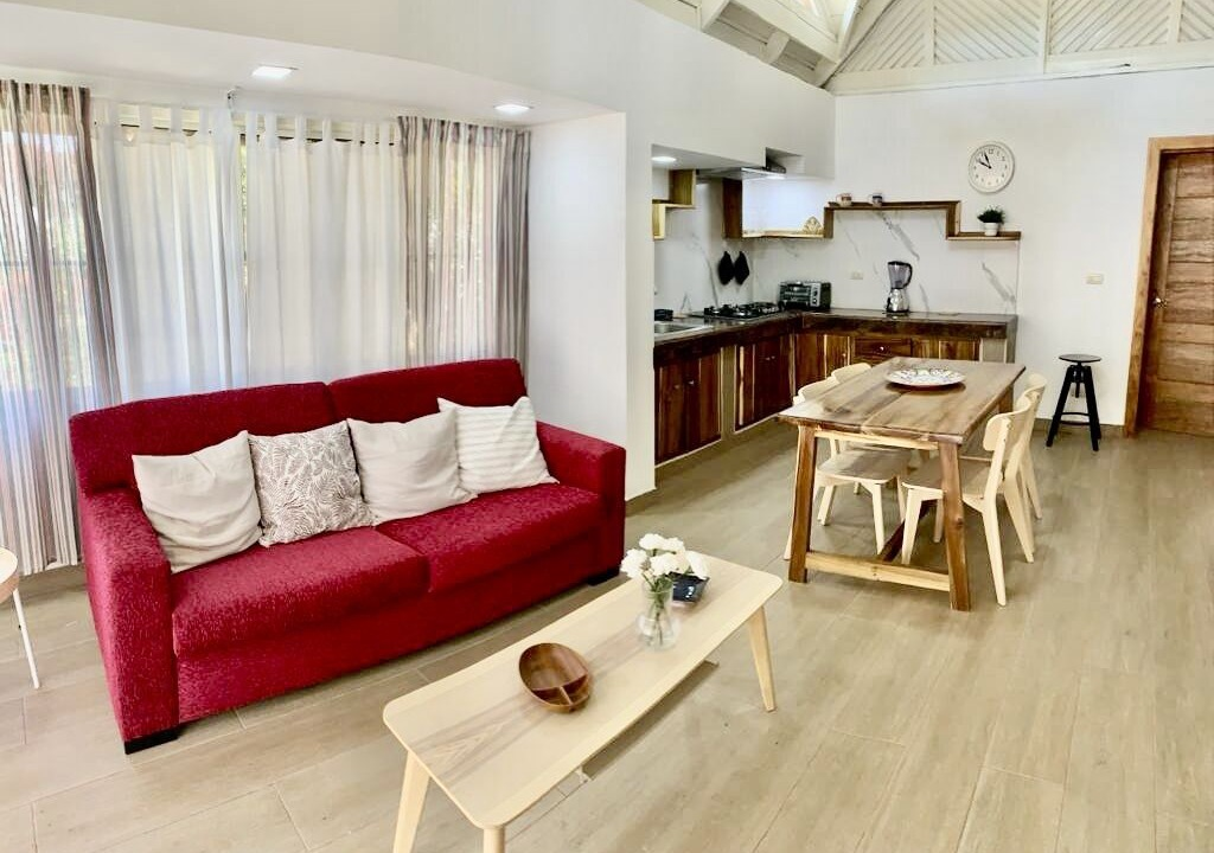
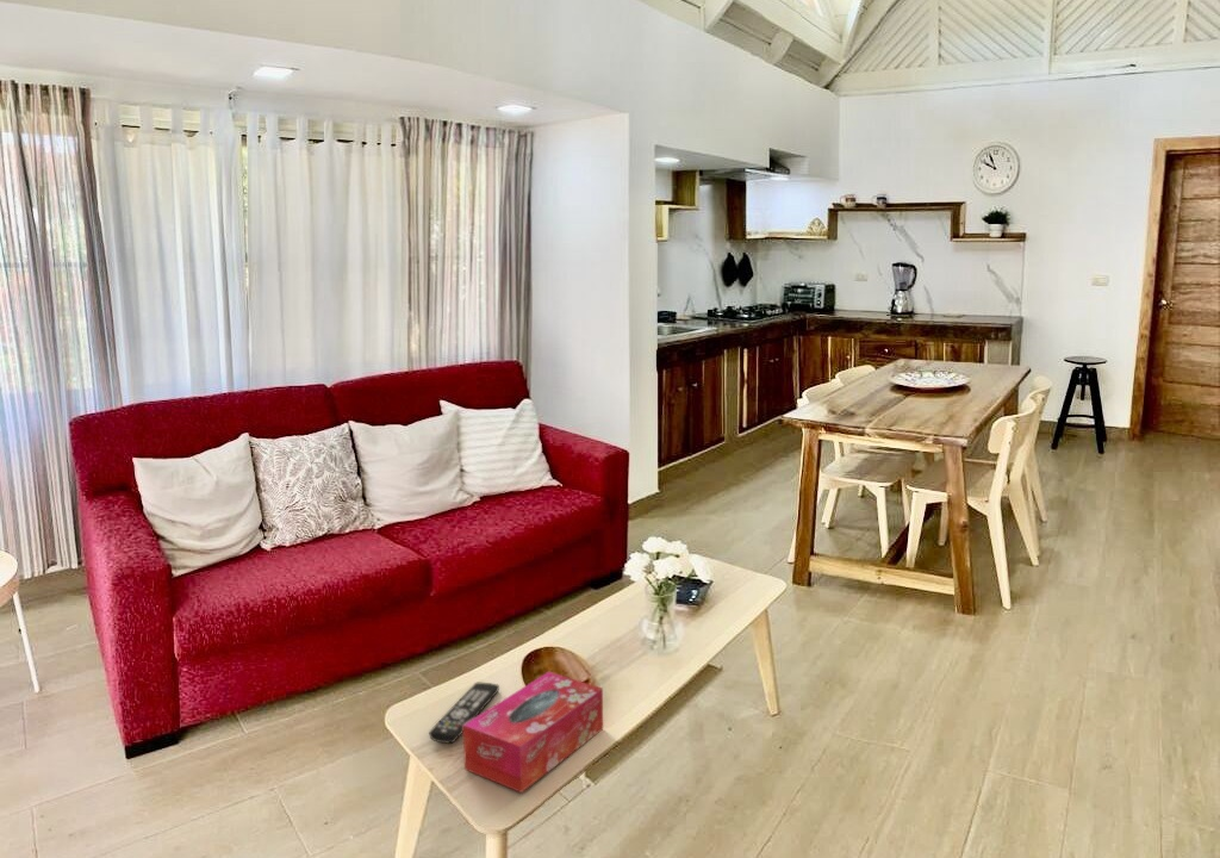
+ tissue box [462,671,604,794]
+ remote control [428,682,500,745]
